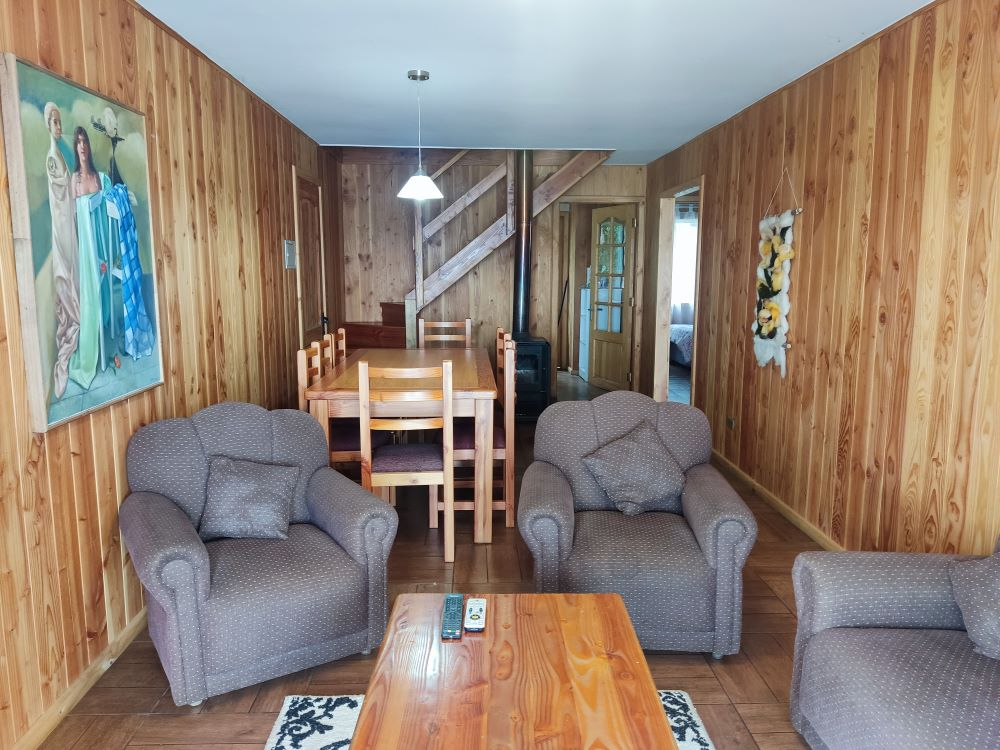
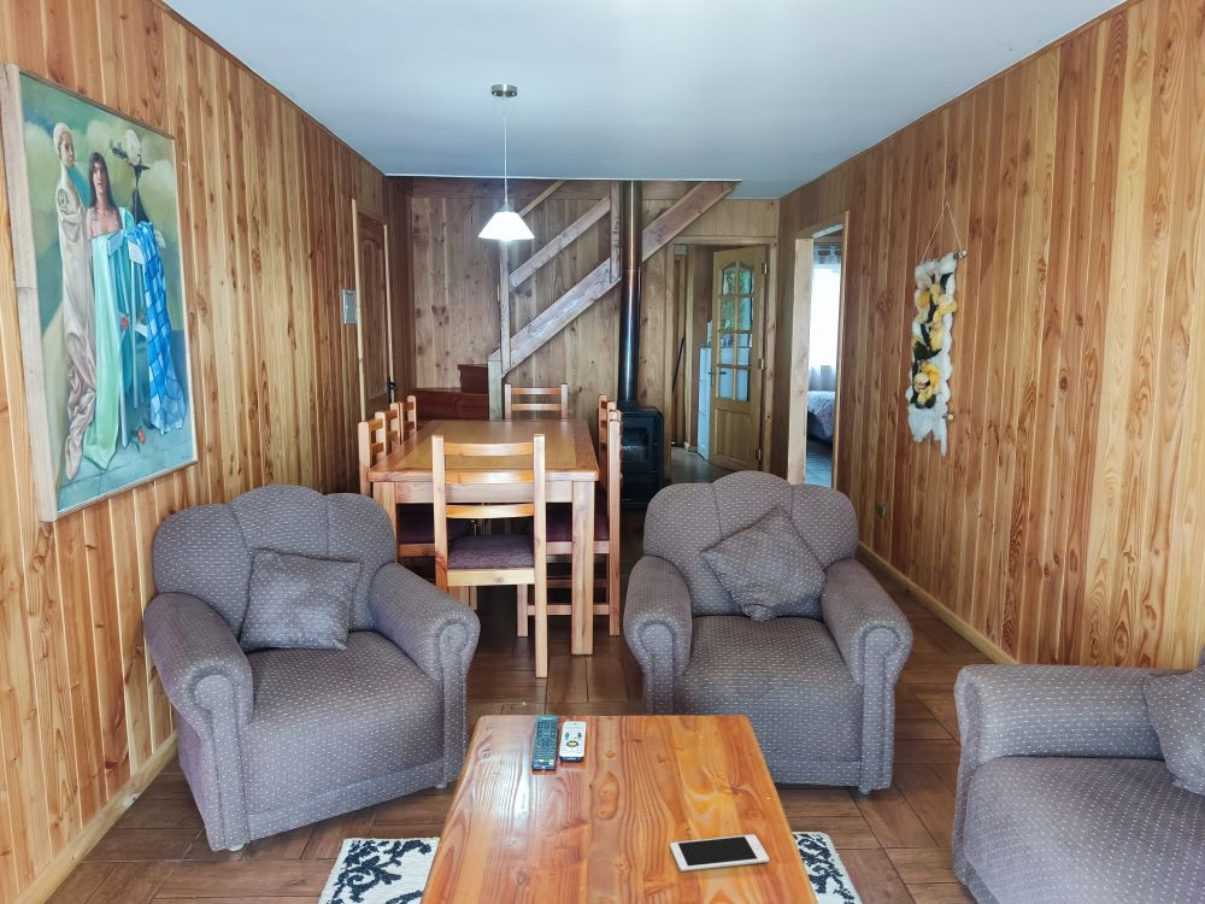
+ cell phone [669,833,770,873]
